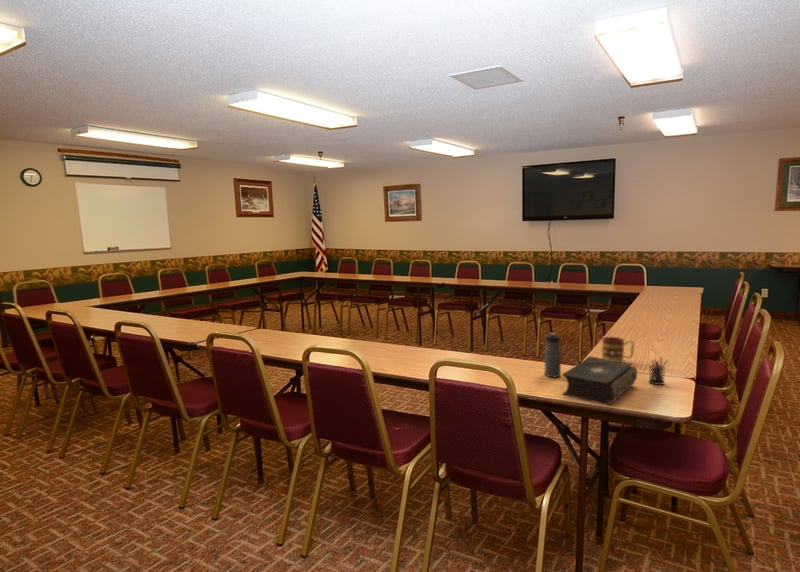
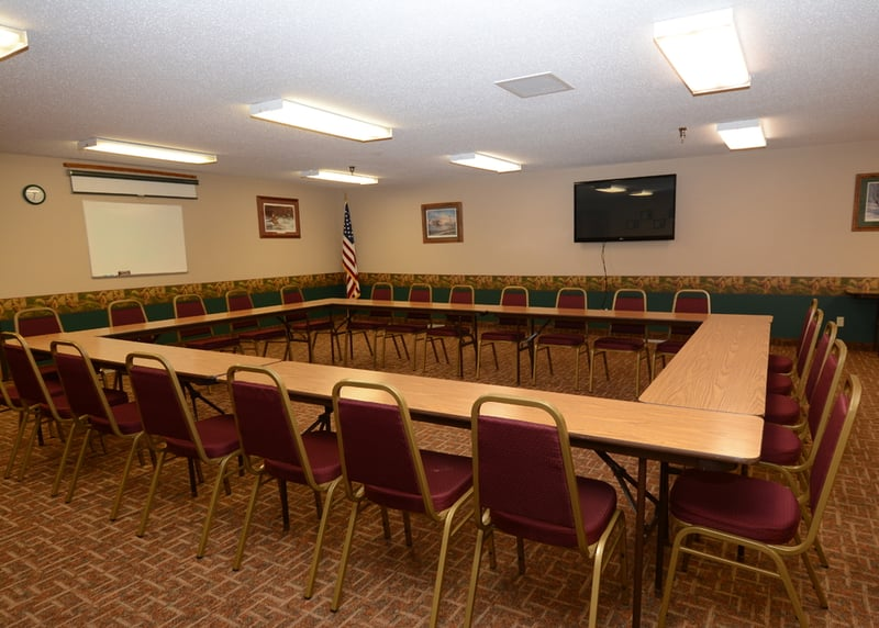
- pen holder [648,355,670,386]
- mug [601,336,635,363]
- book [561,355,638,406]
- water bottle [544,332,562,378]
